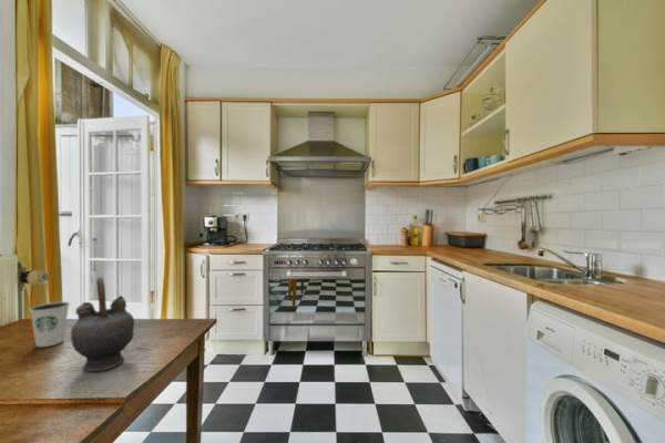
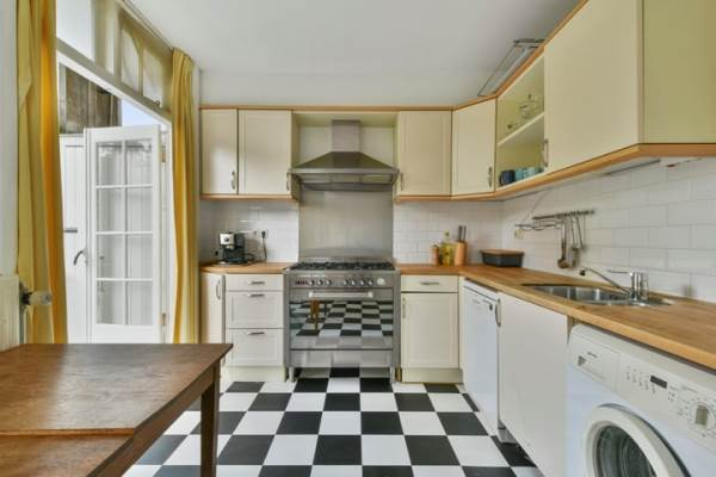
- dixie cup [28,301,71,348]
- teapot [70,276,135,372]
